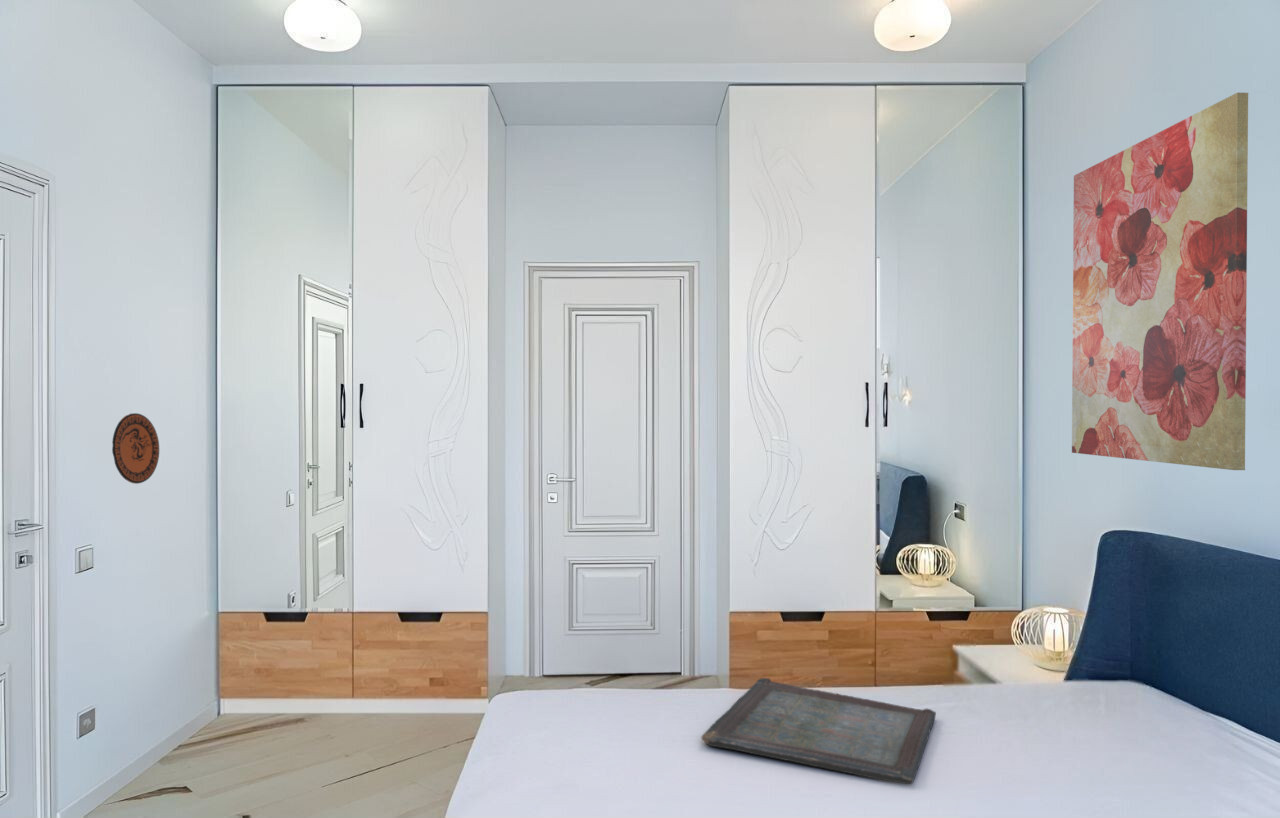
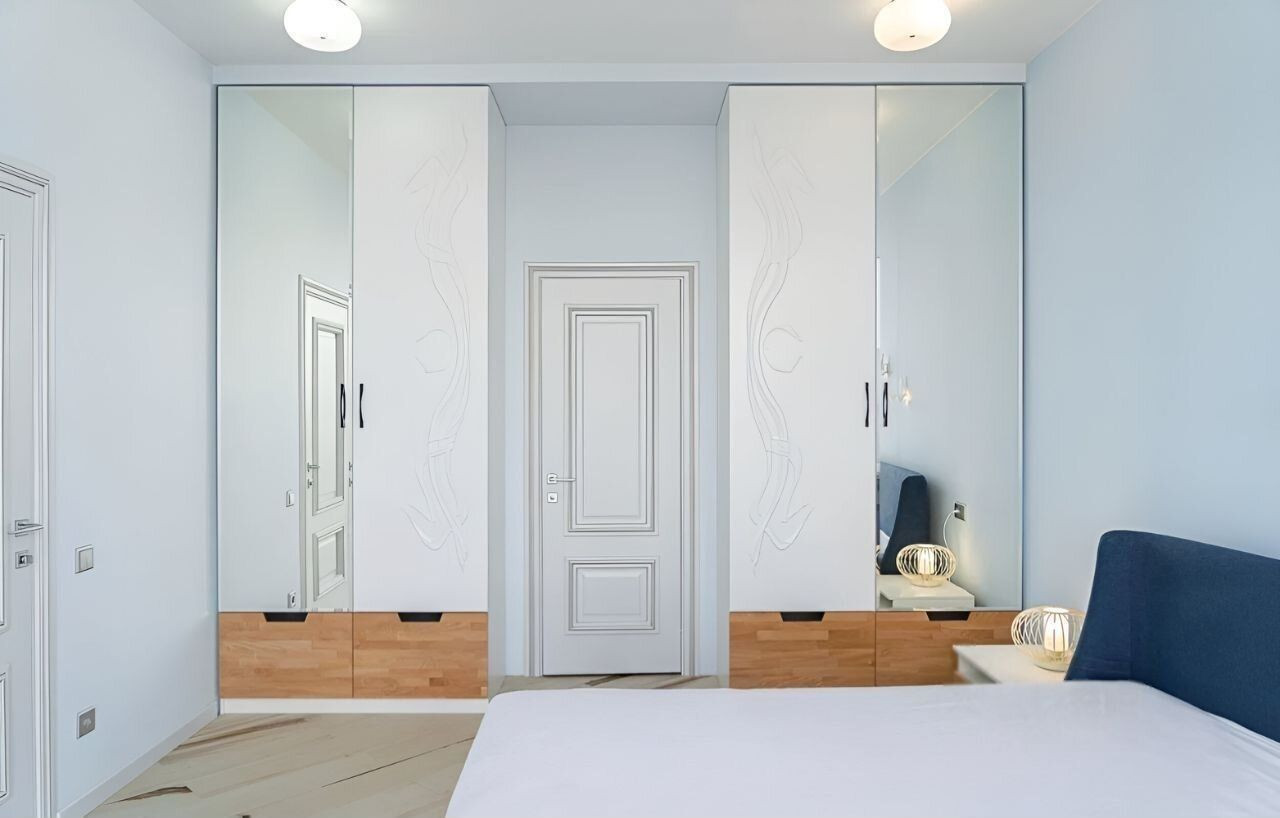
- wall art [1071,92,1249,471]
- decorative plate [111,412,160,485]
- serving tray [700,677,937,785]
